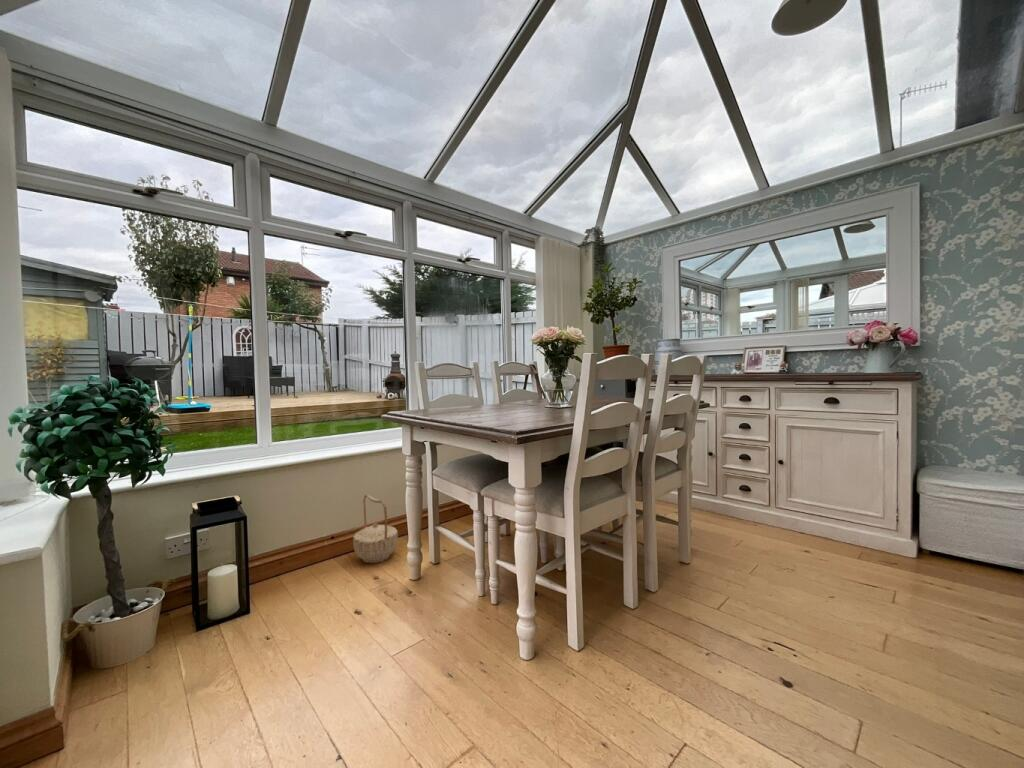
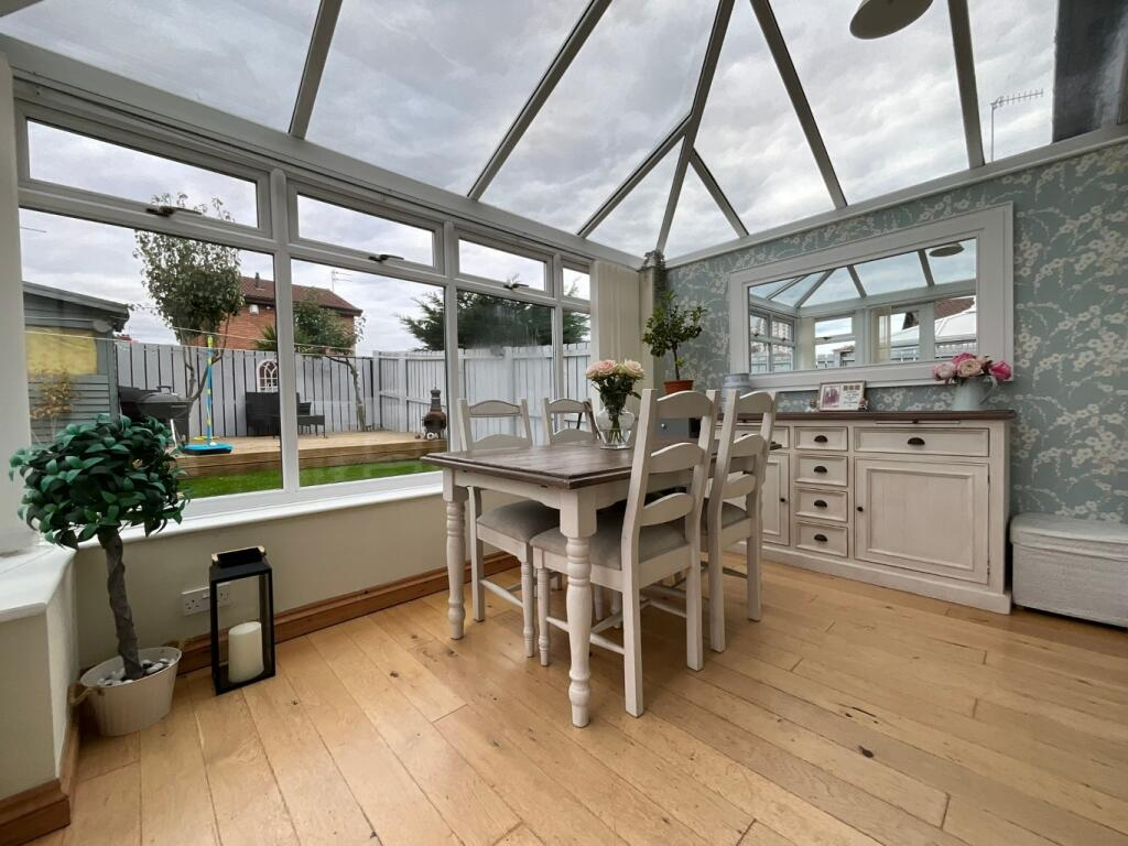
- basket [352,494,399,564]
